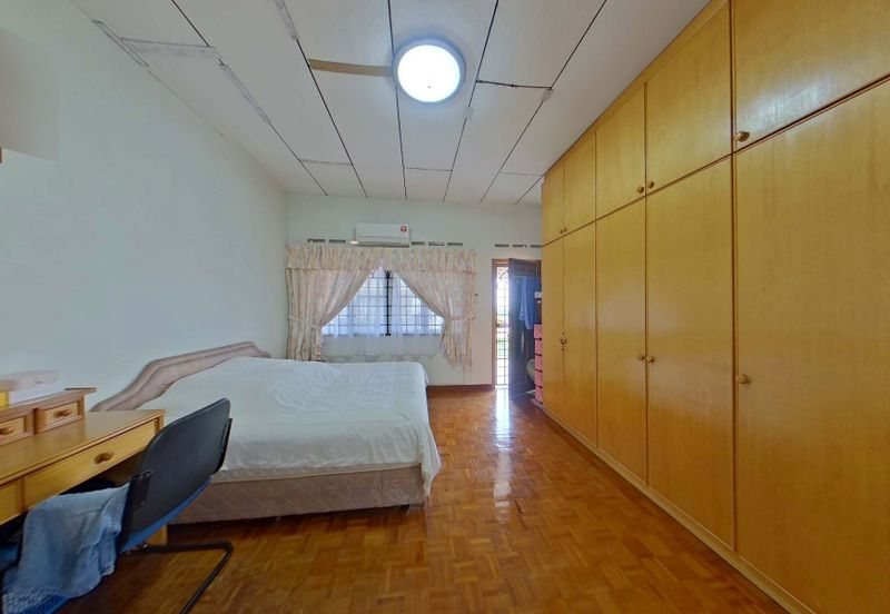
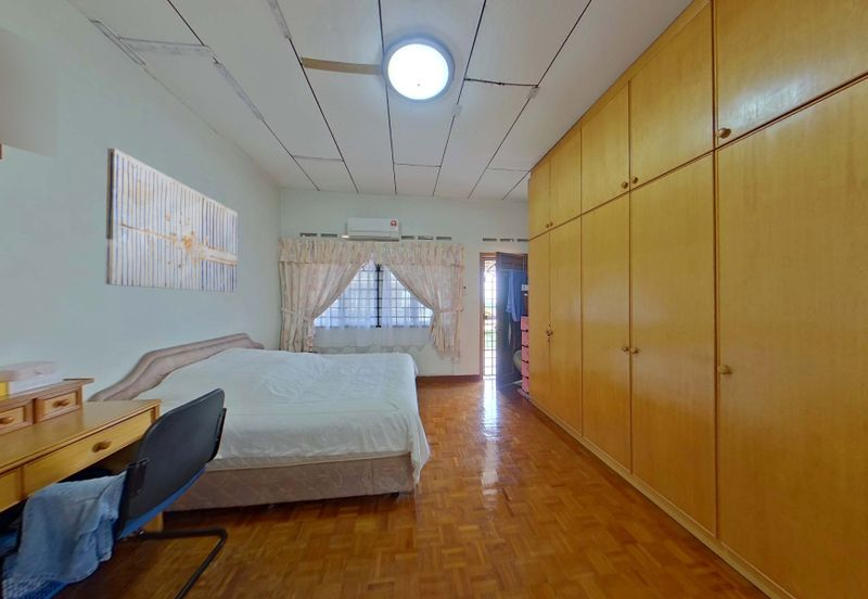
+ wall art [104,148,239,293]
